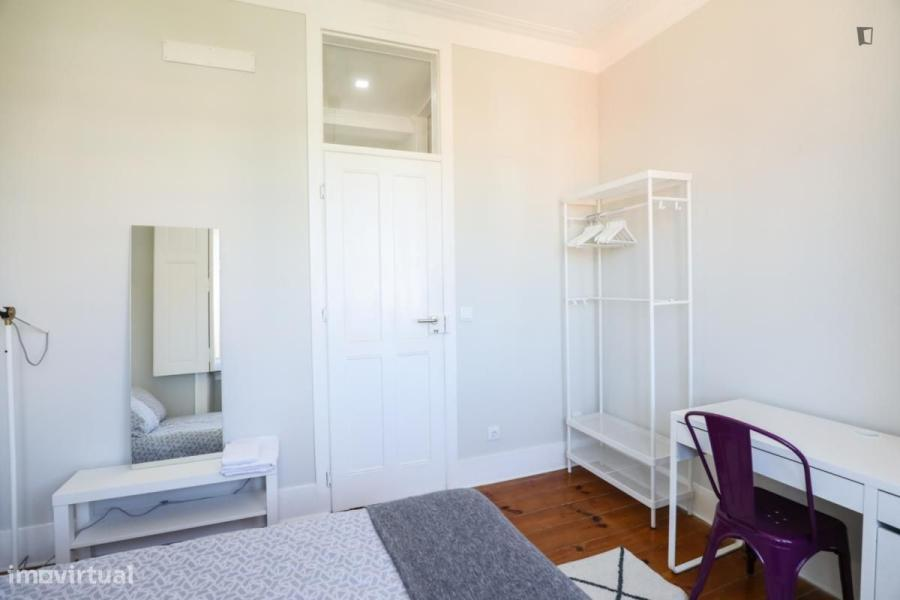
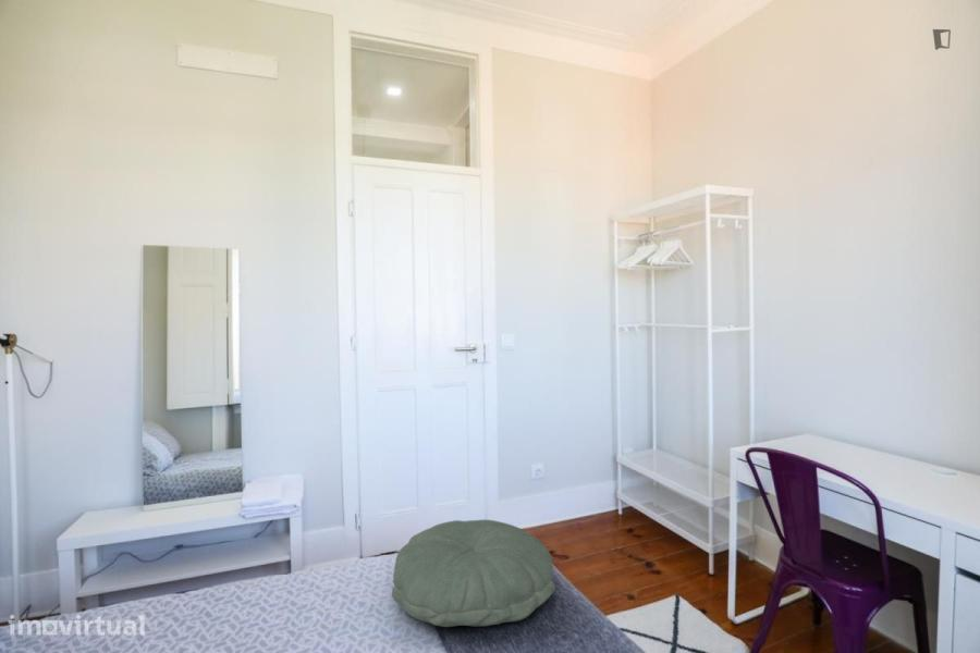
+ pillow [391,519,556,628]
